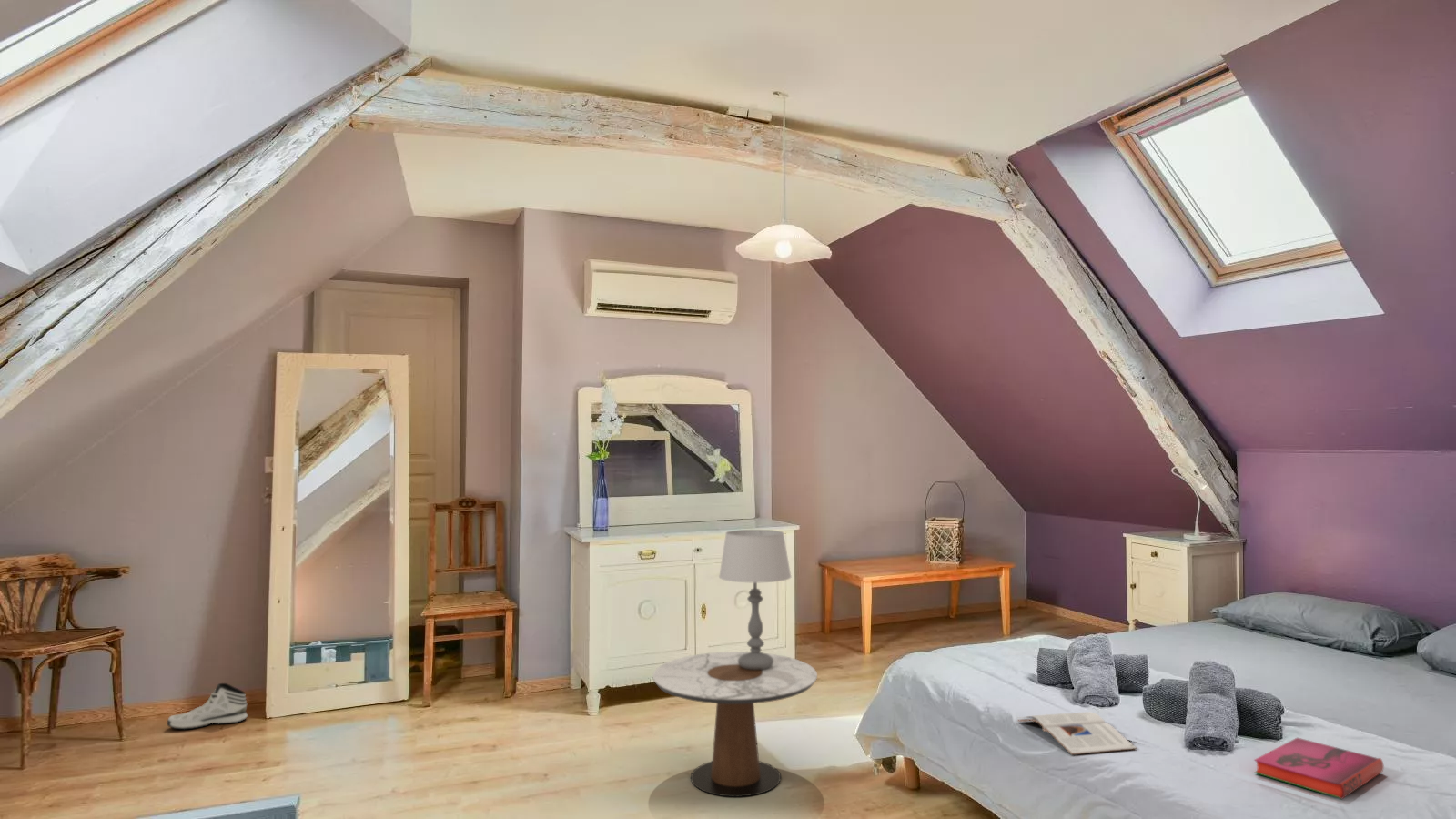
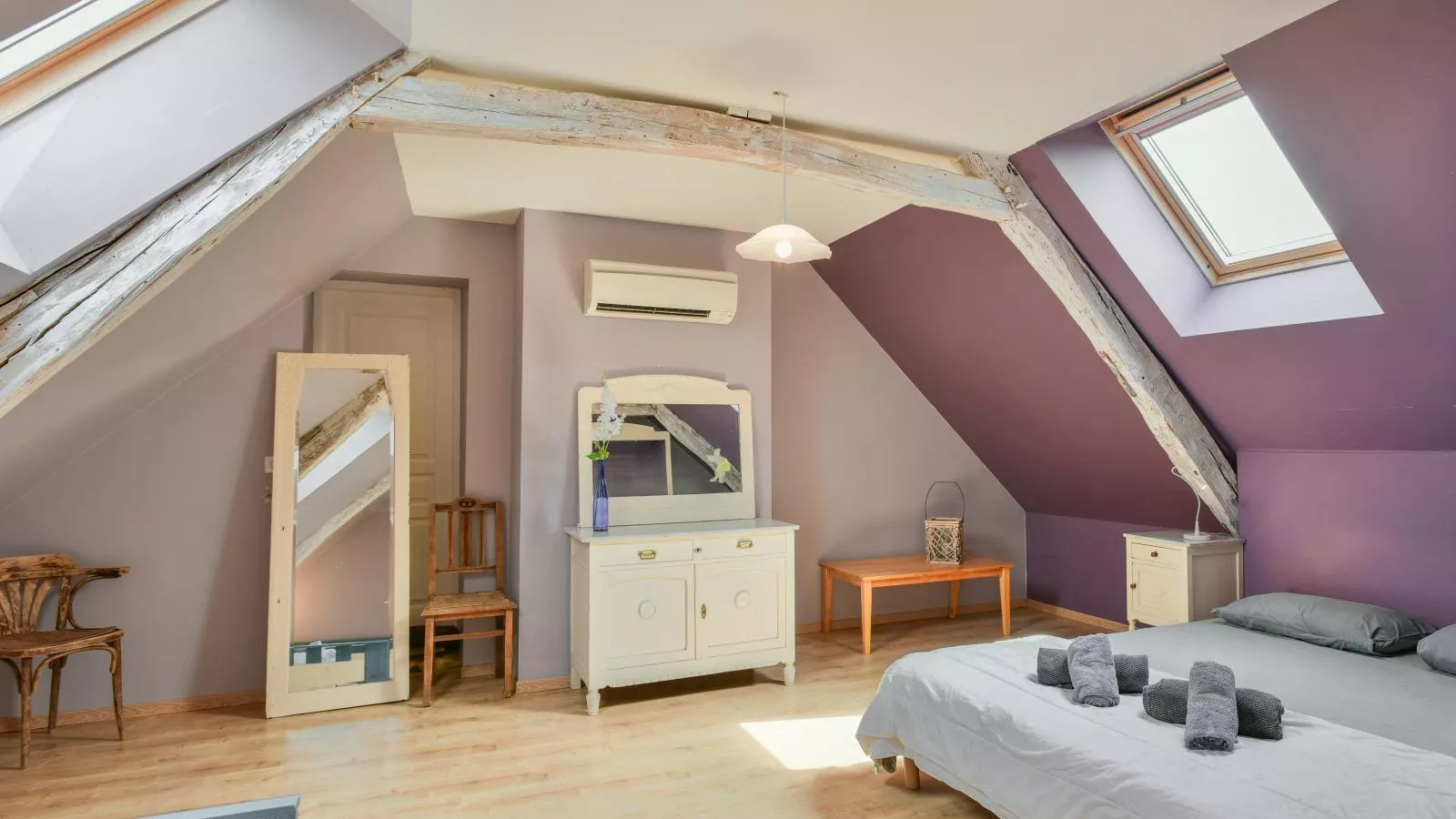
- side table [652,651,818,798]
- sneaker [166,682,248,731]
- magazine [1016,711,1138,755]
- table lamp [718,529,793,670]
- hardback book [1253,737,1385,800]
